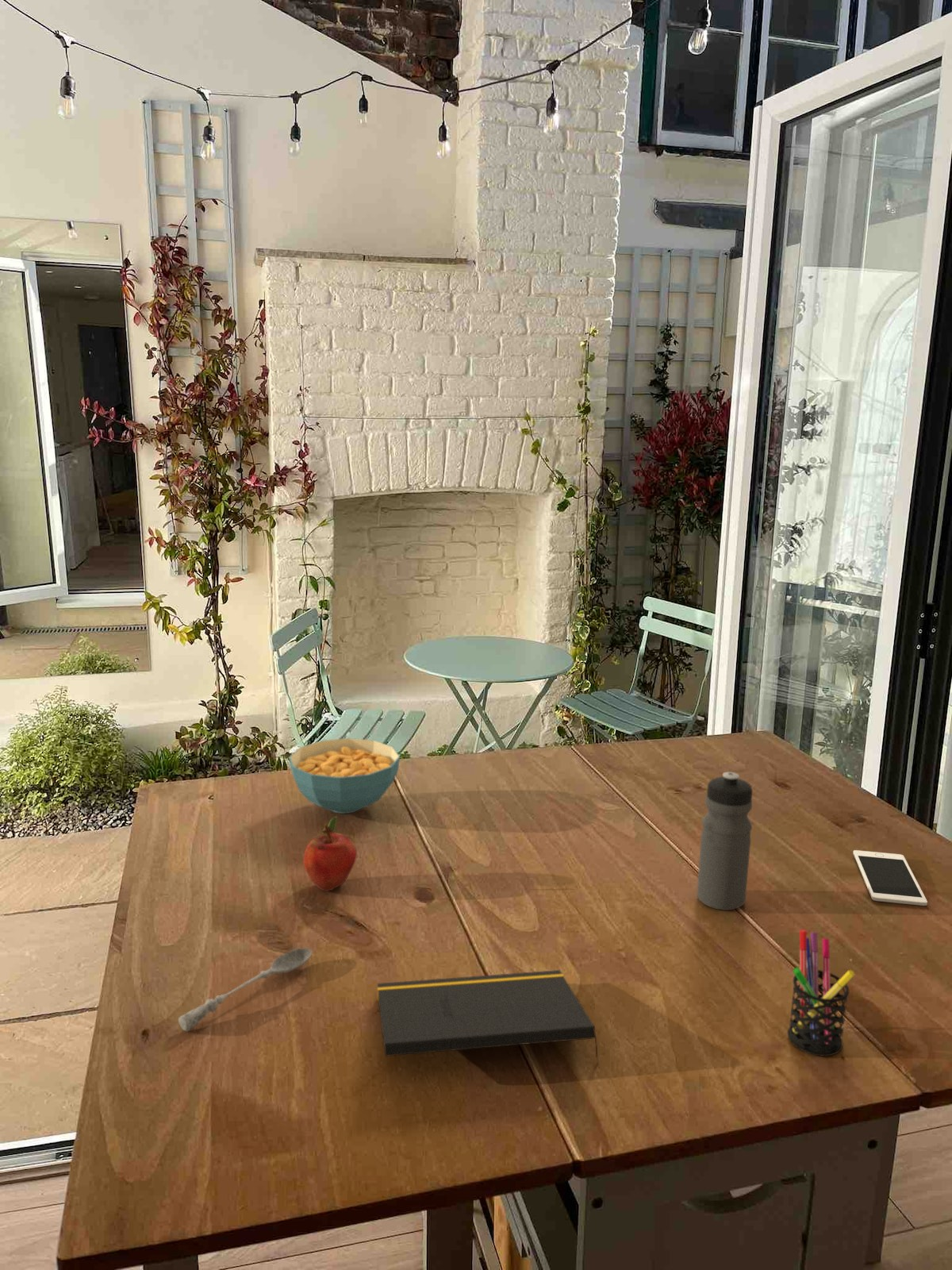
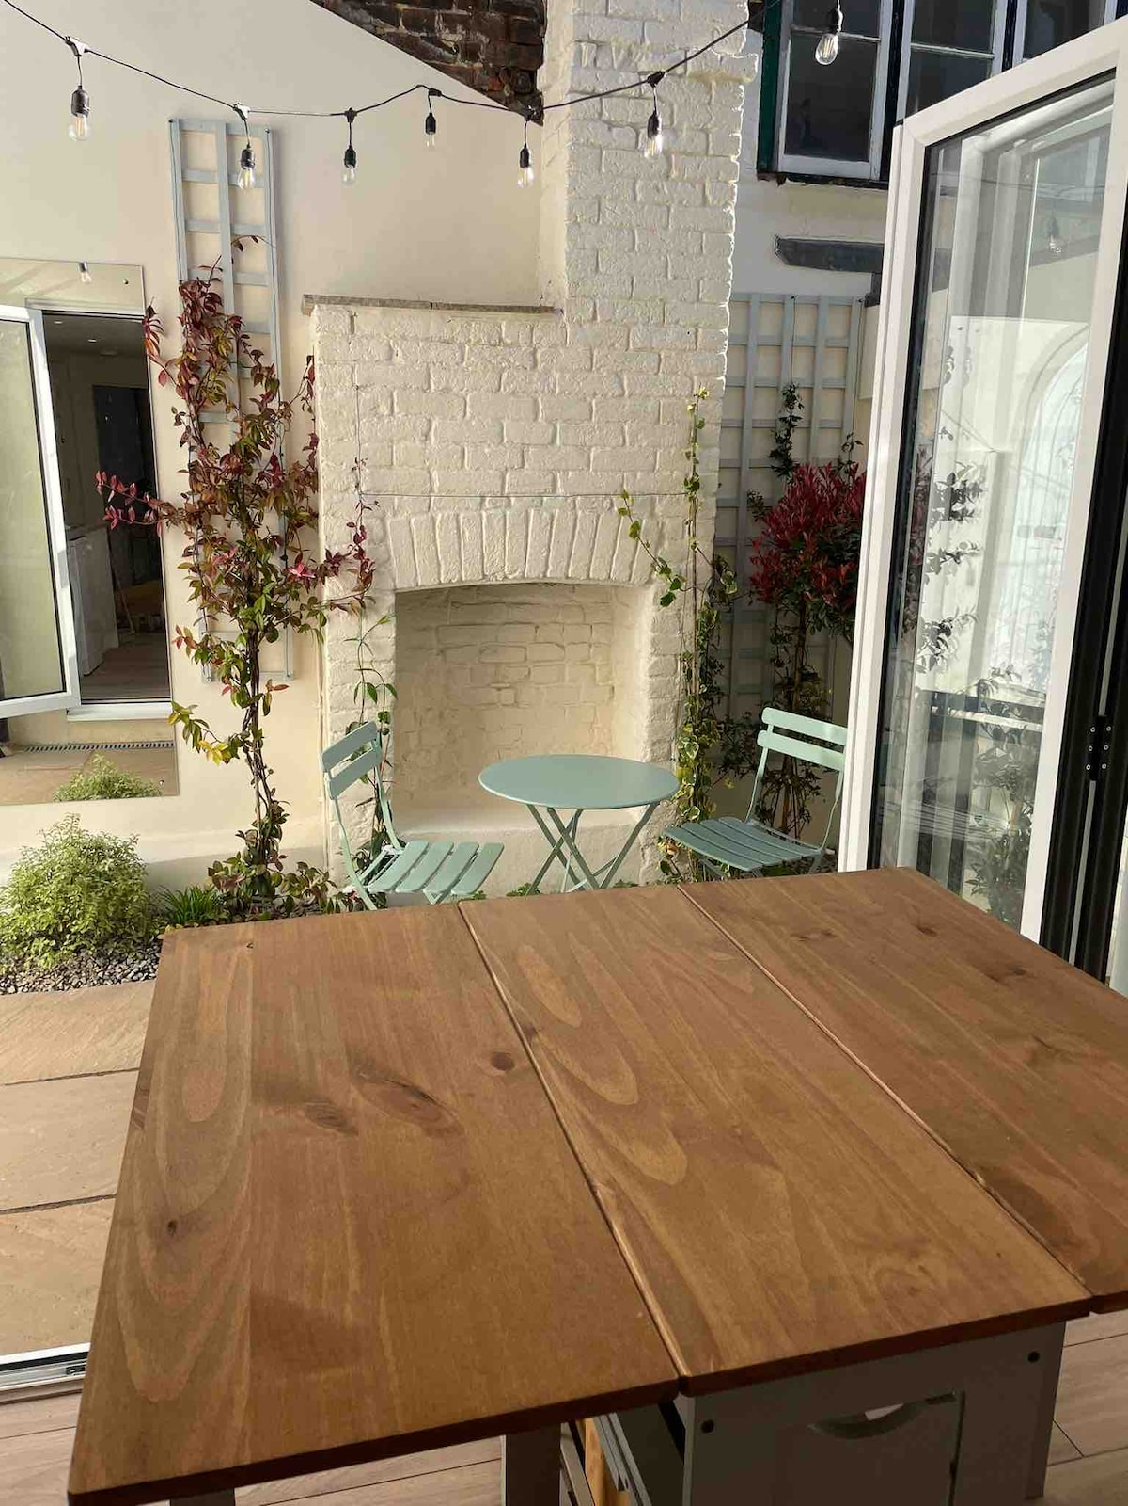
- water bottle [696,772,753,911]
- cereal bowl [288,737,401,814]
- fruit [302,815,358,892]
- pen holder [787,929,855,1057]
- cell phone [852,849,928,906]
- notepad [377,969,600,1063]
- soupspoon [178,947,313,1033]
